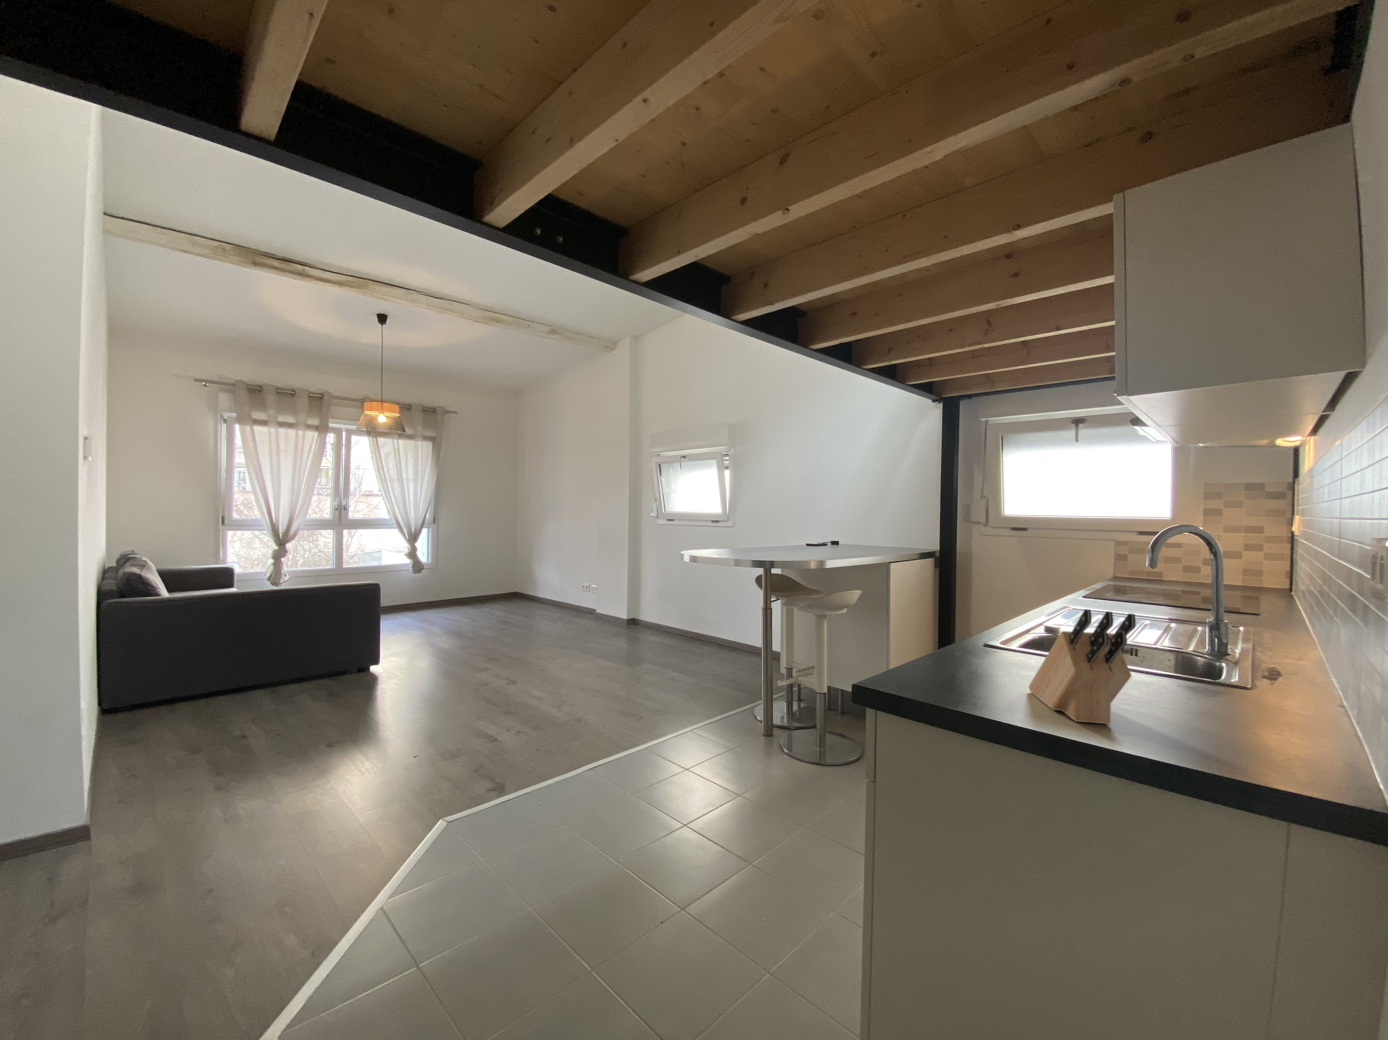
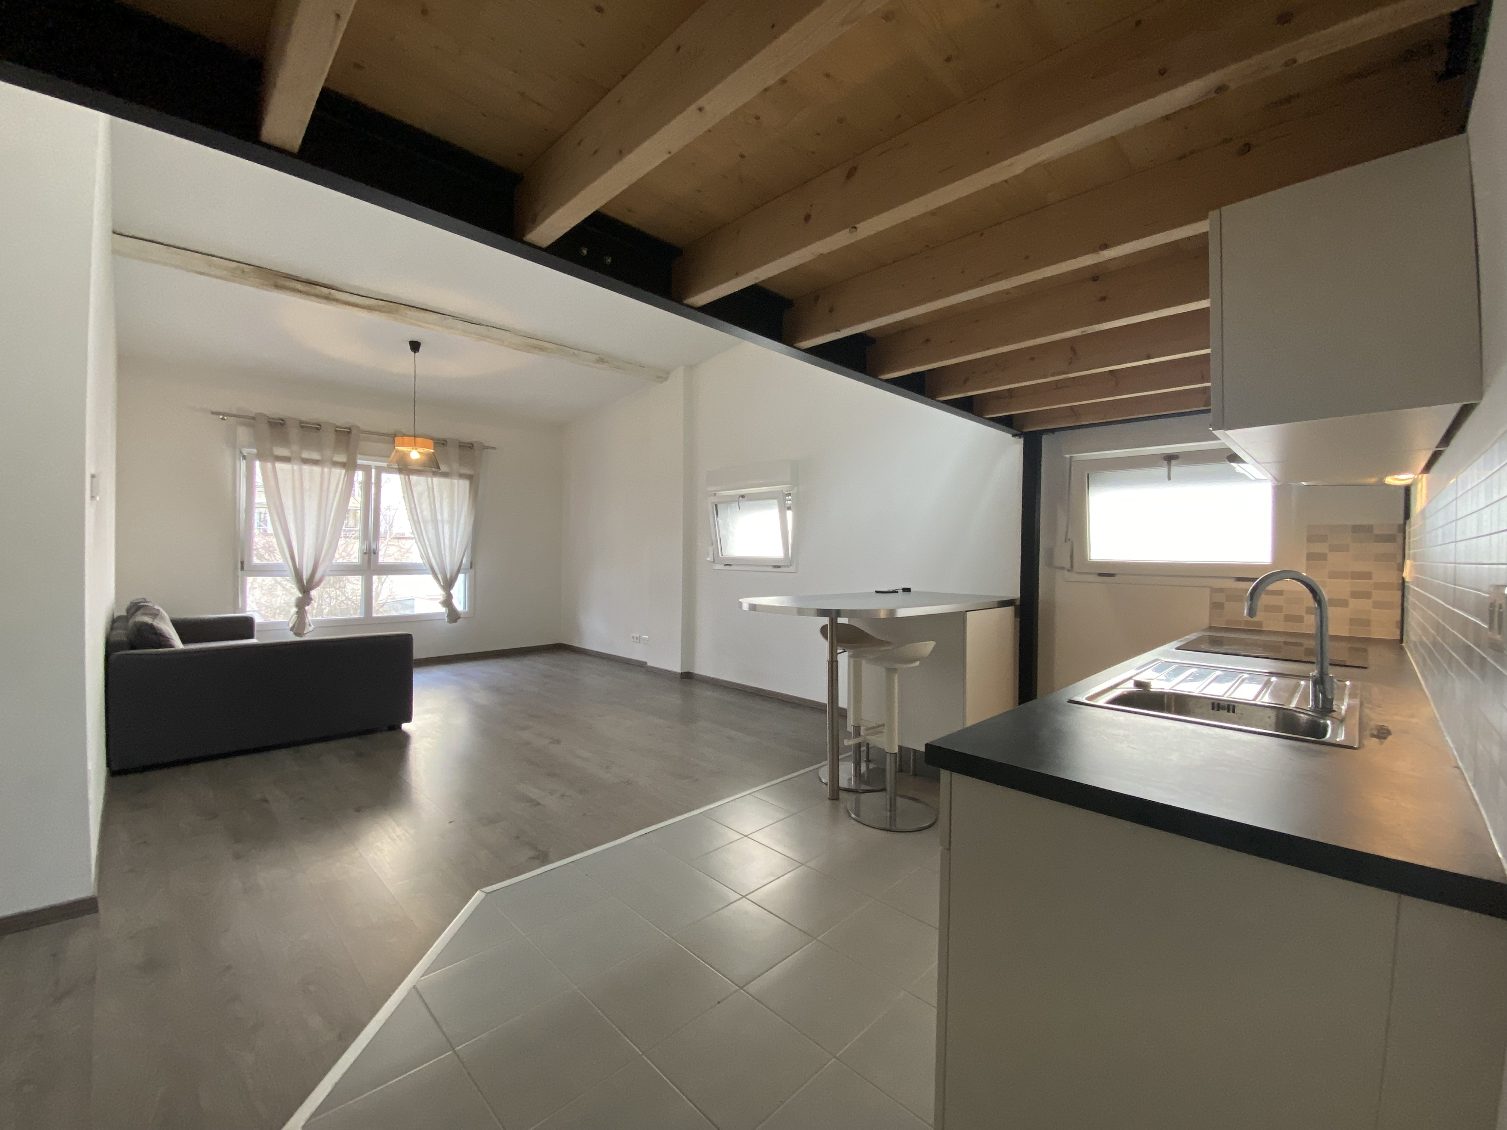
- knife block [1028,608,1136,724]
